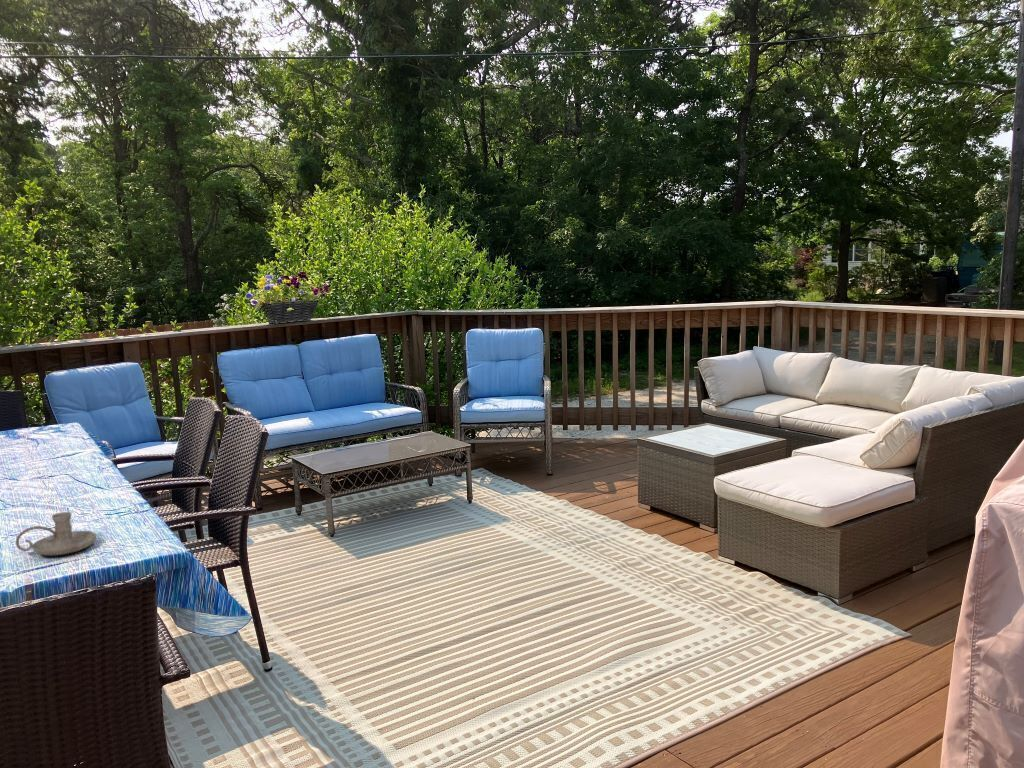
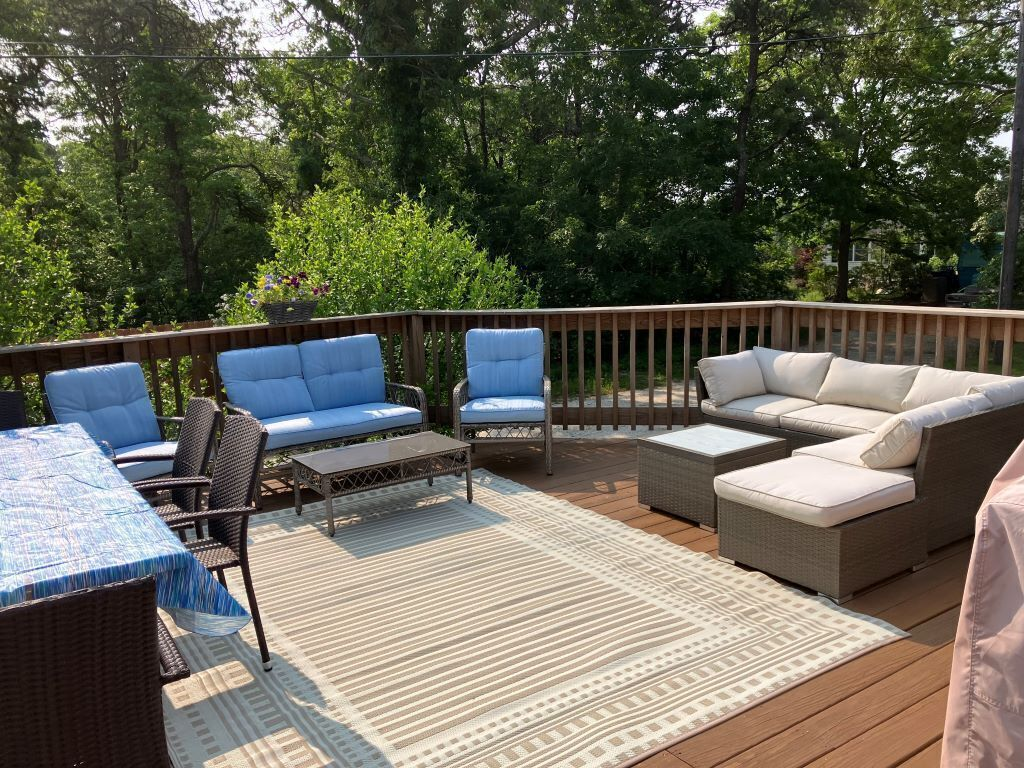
- candle holder [15,511,97,556]
